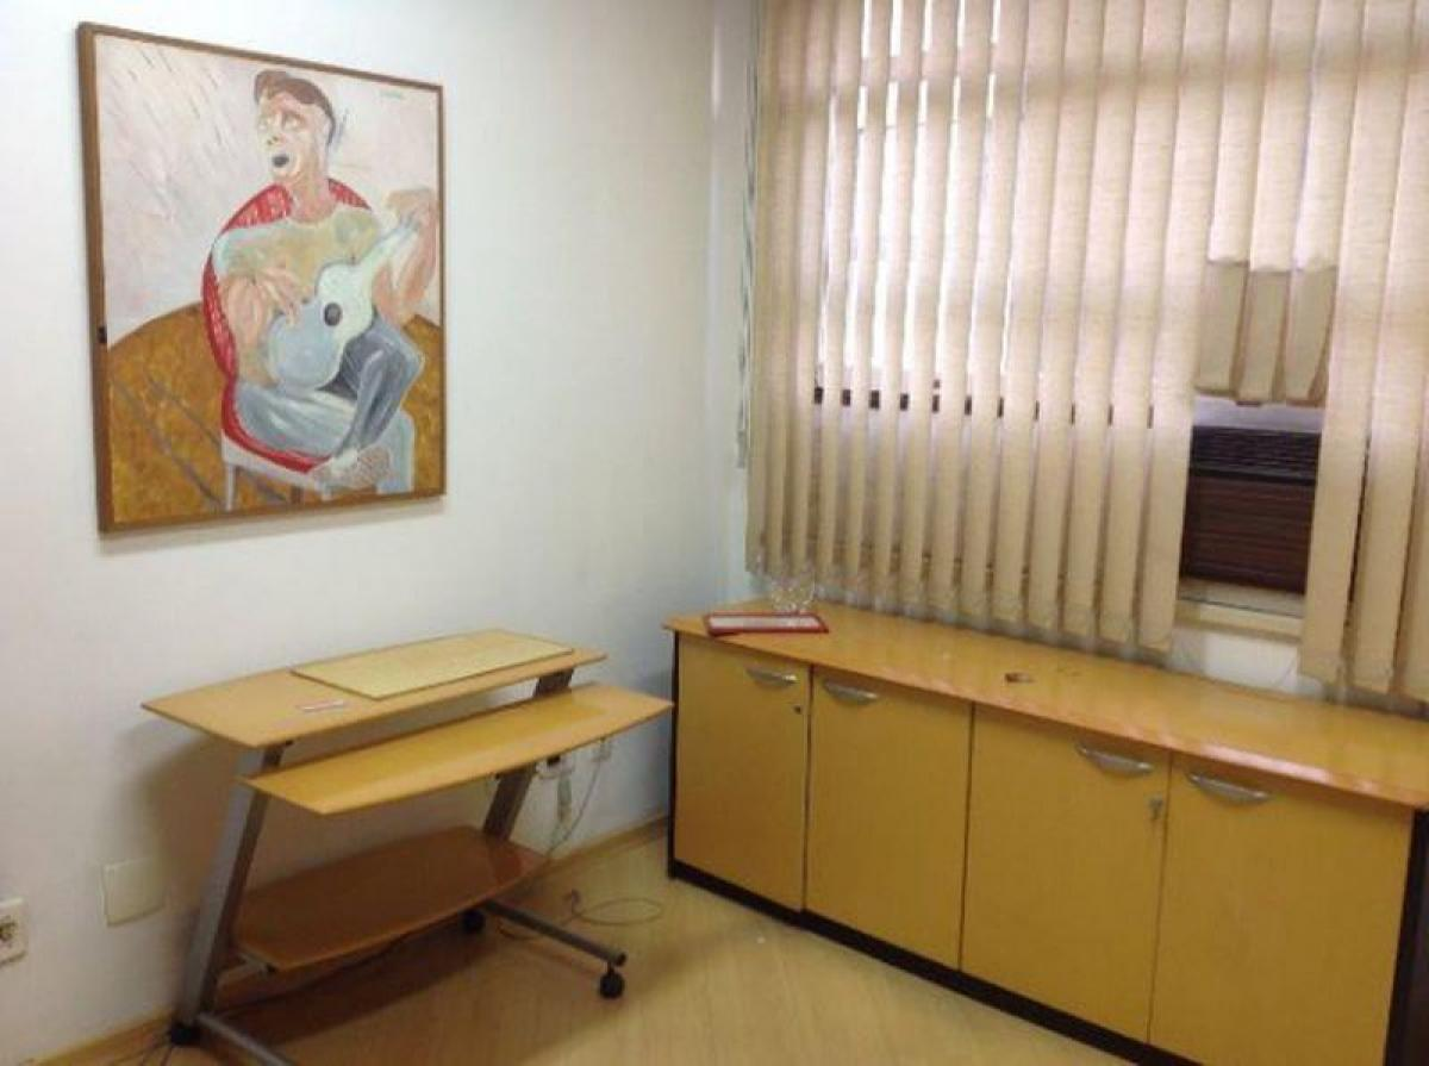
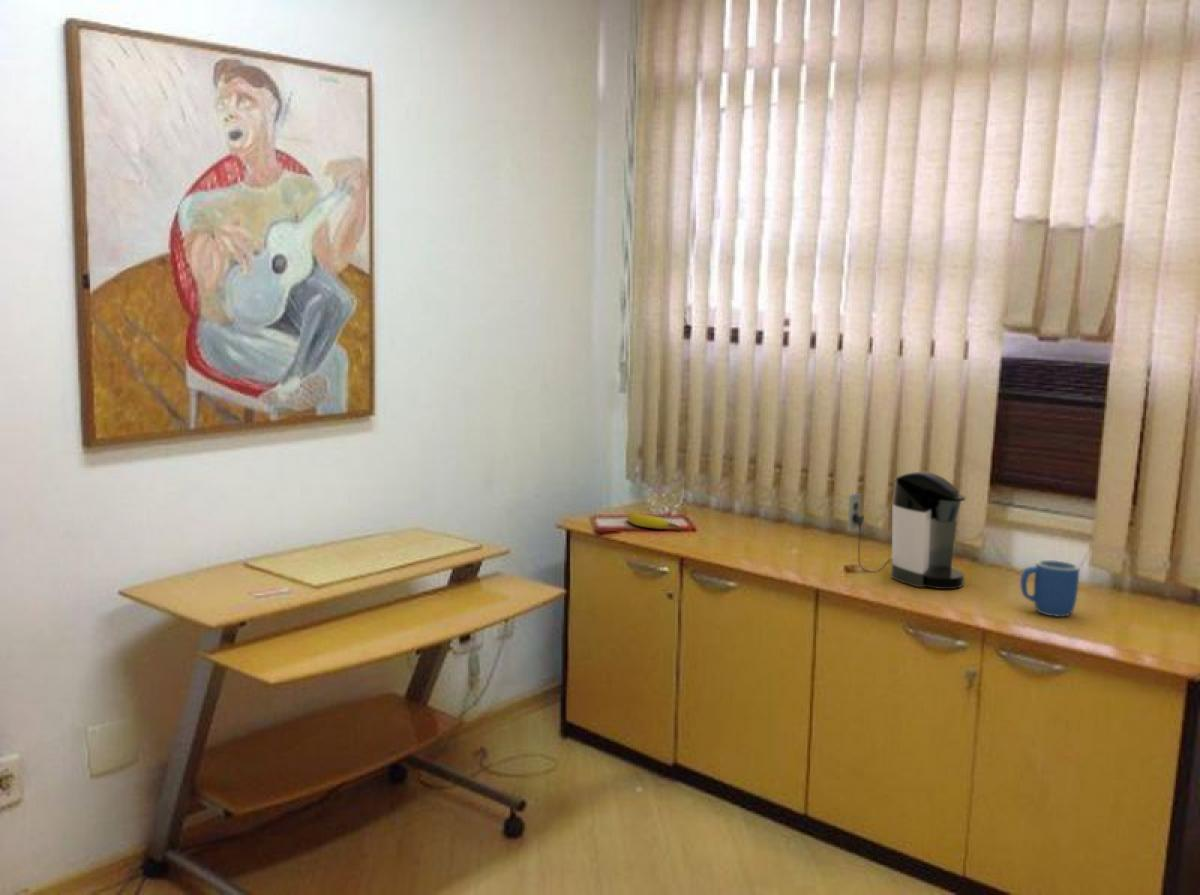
+ banana [627,511,684,531]
+ coffee maker [846,470,967,590]
+ mug [1019,559,1081,618]
